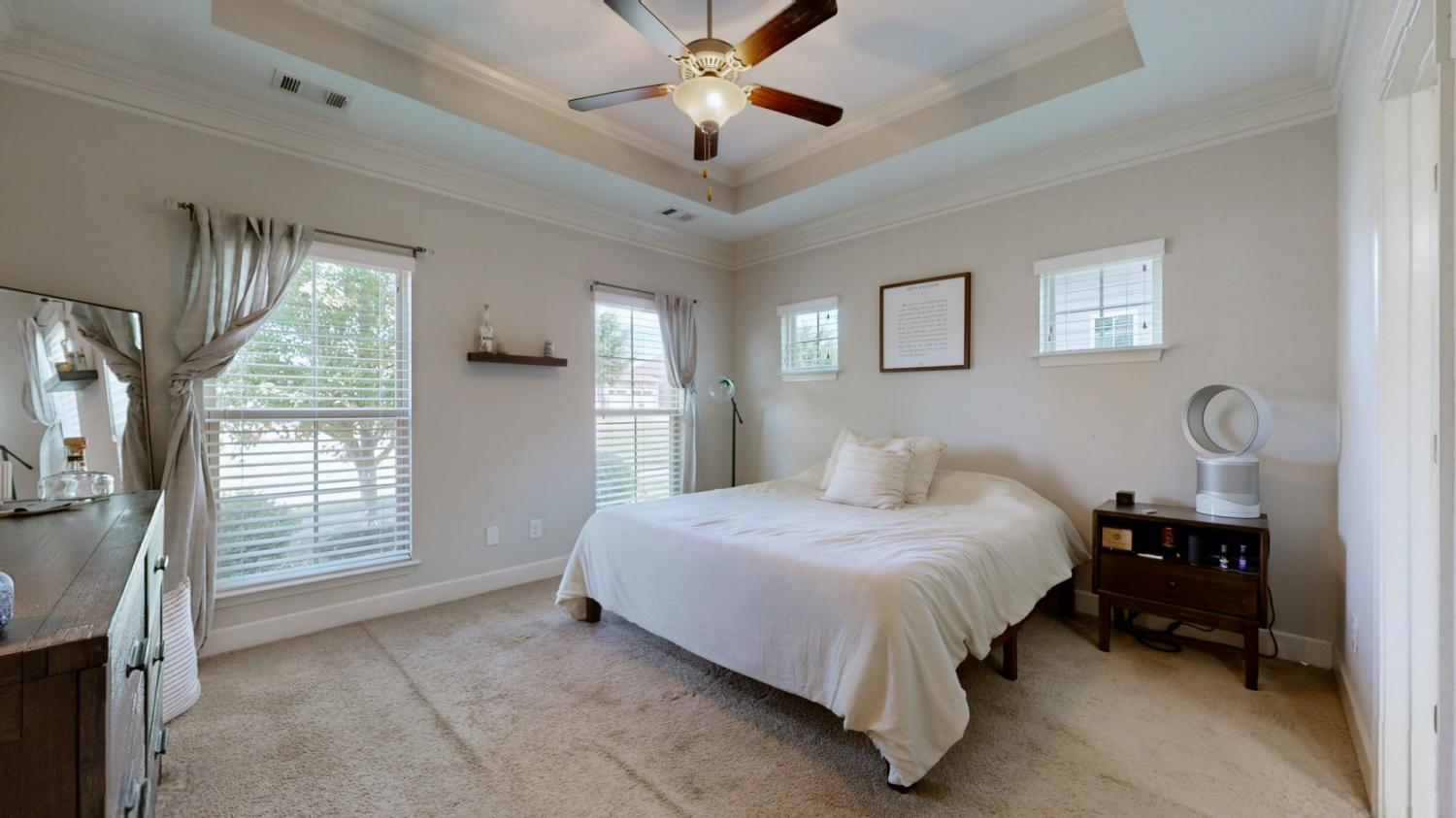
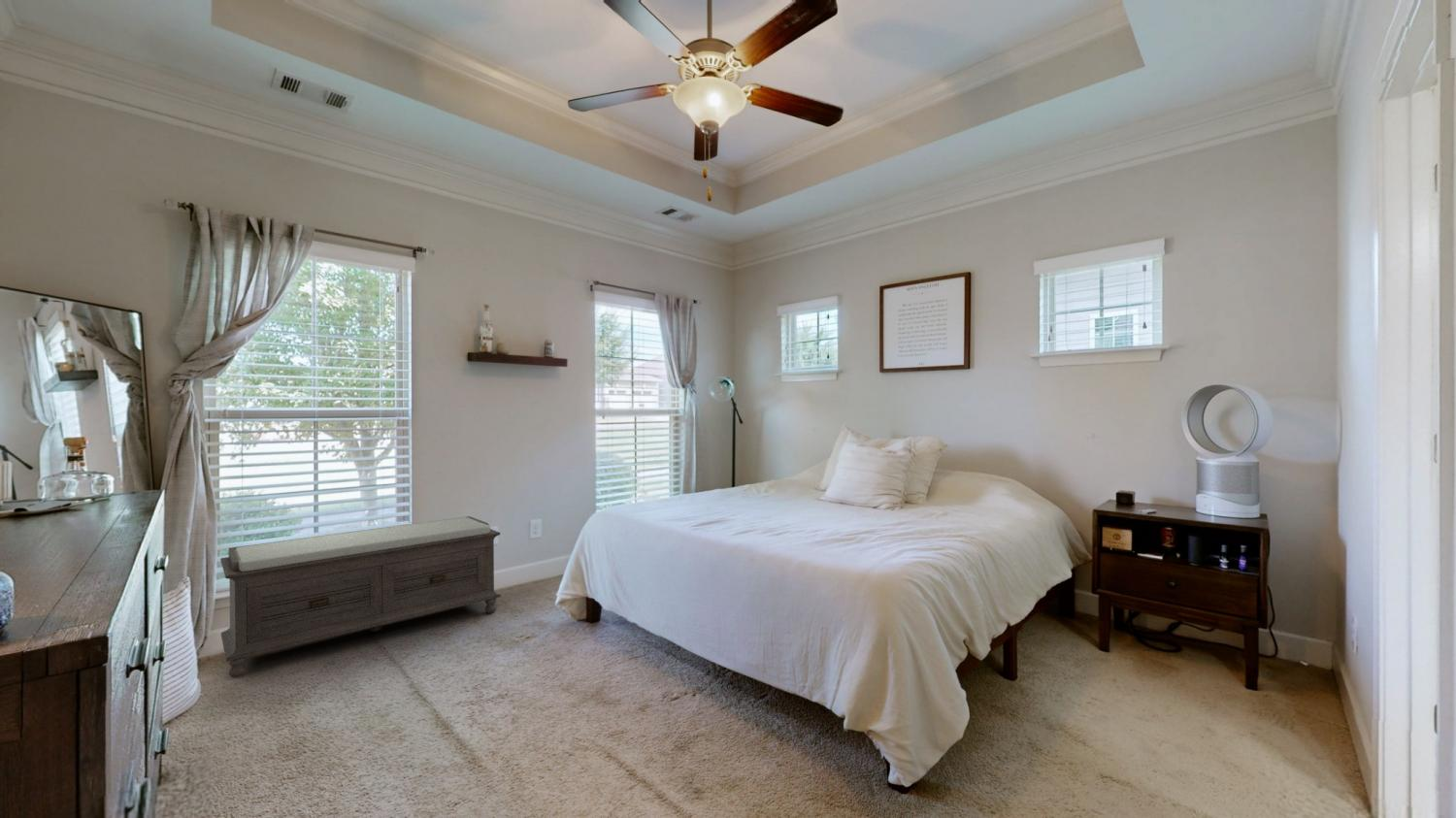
+ bench [219,515,502,678]
